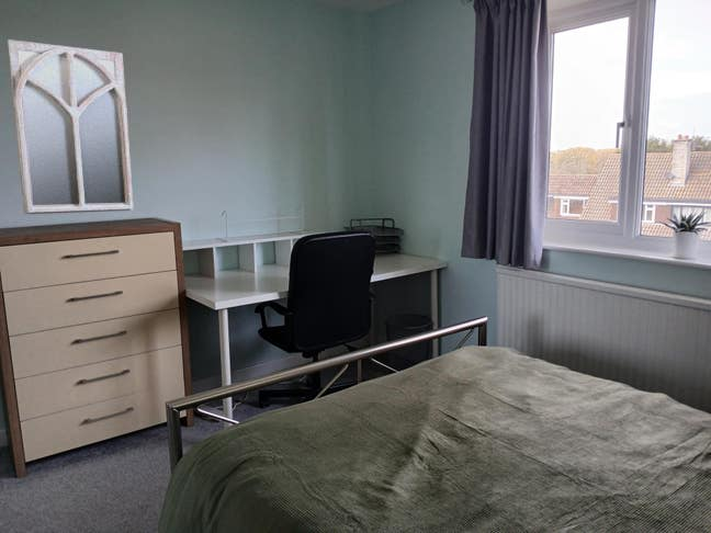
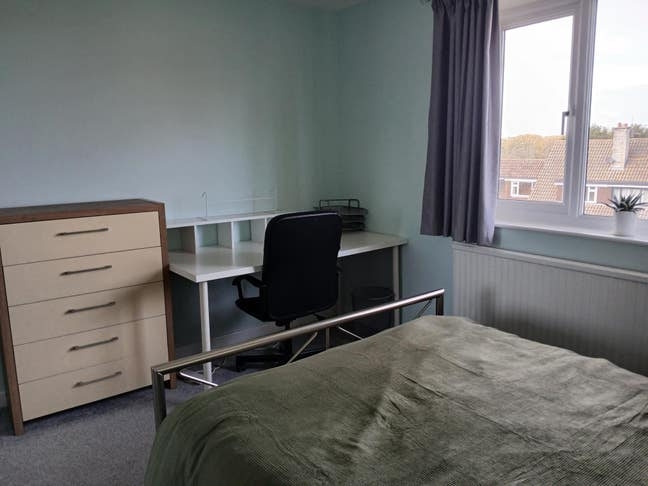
- home mirror [7,38,135,215]
